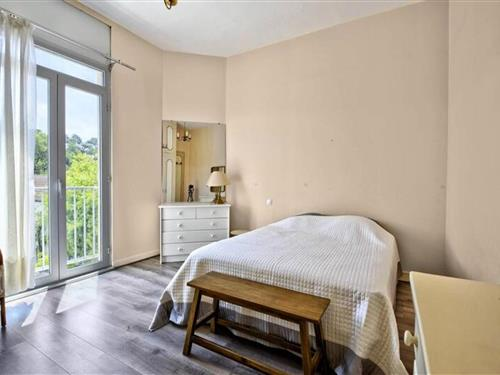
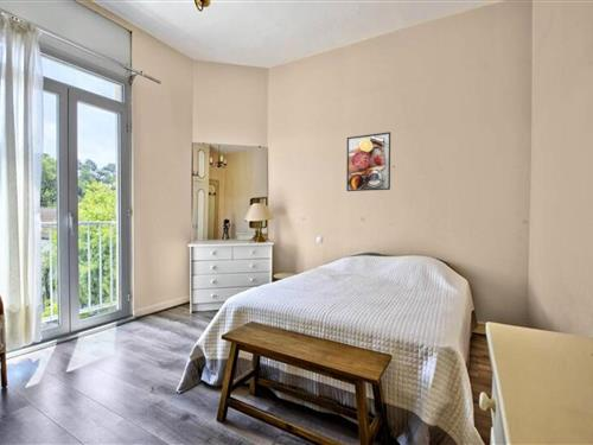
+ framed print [345,131,391,192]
